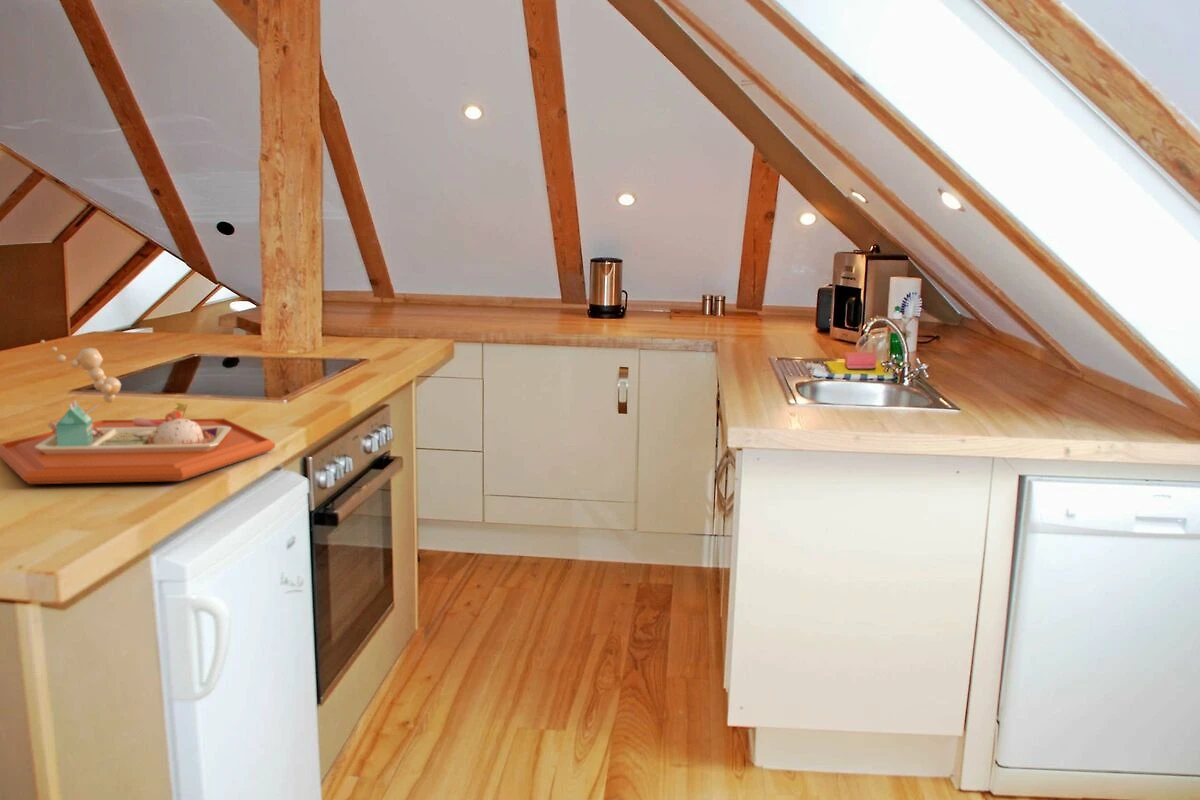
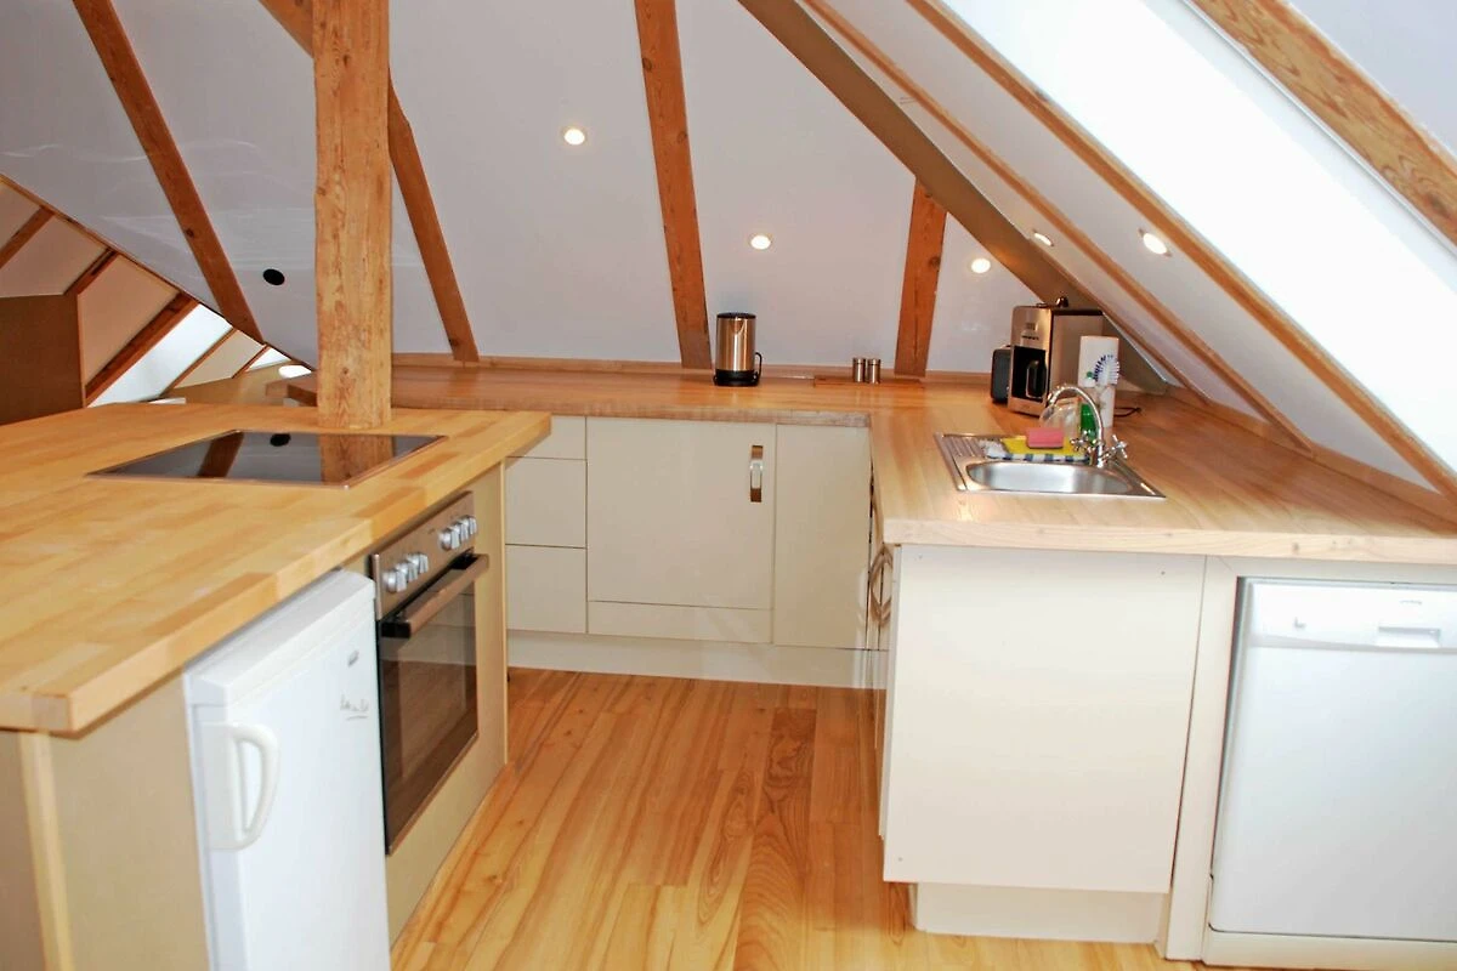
- food tray [0,339,276,485]
